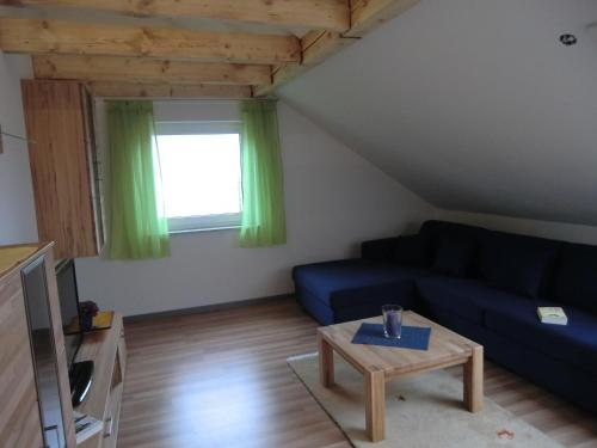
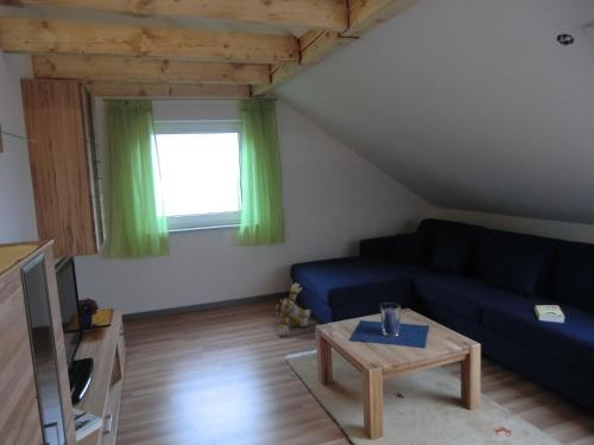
+ plush toy [273,281,312,337]
